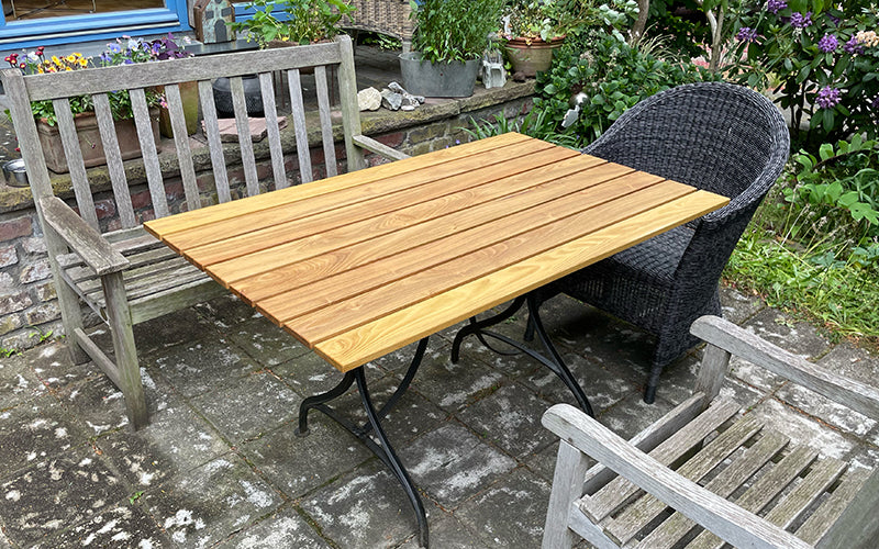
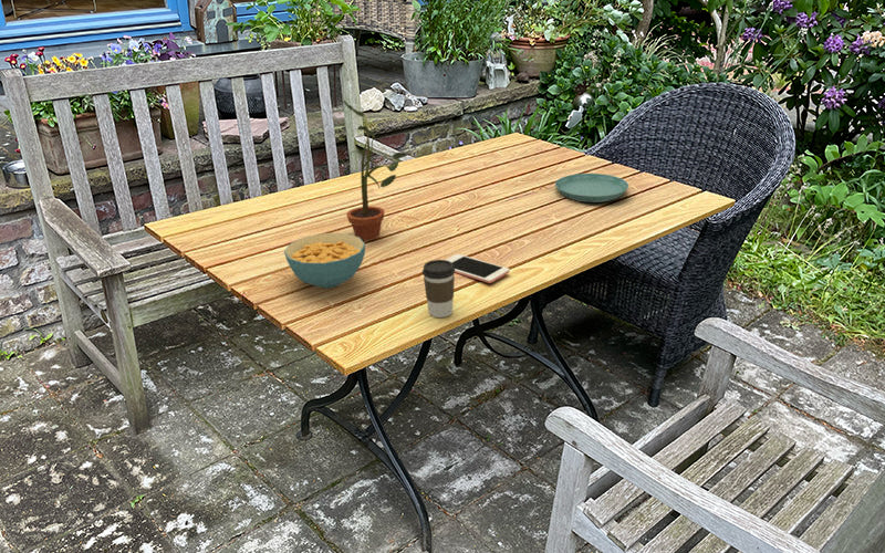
+ coffee cup [421,259,456,319]
+ cell phone [445,253,510,284]
+ saucer [554,173,629,204]
+ potted plant [337,100,409,241]
+ cereal bowl [283,232,366,289]
